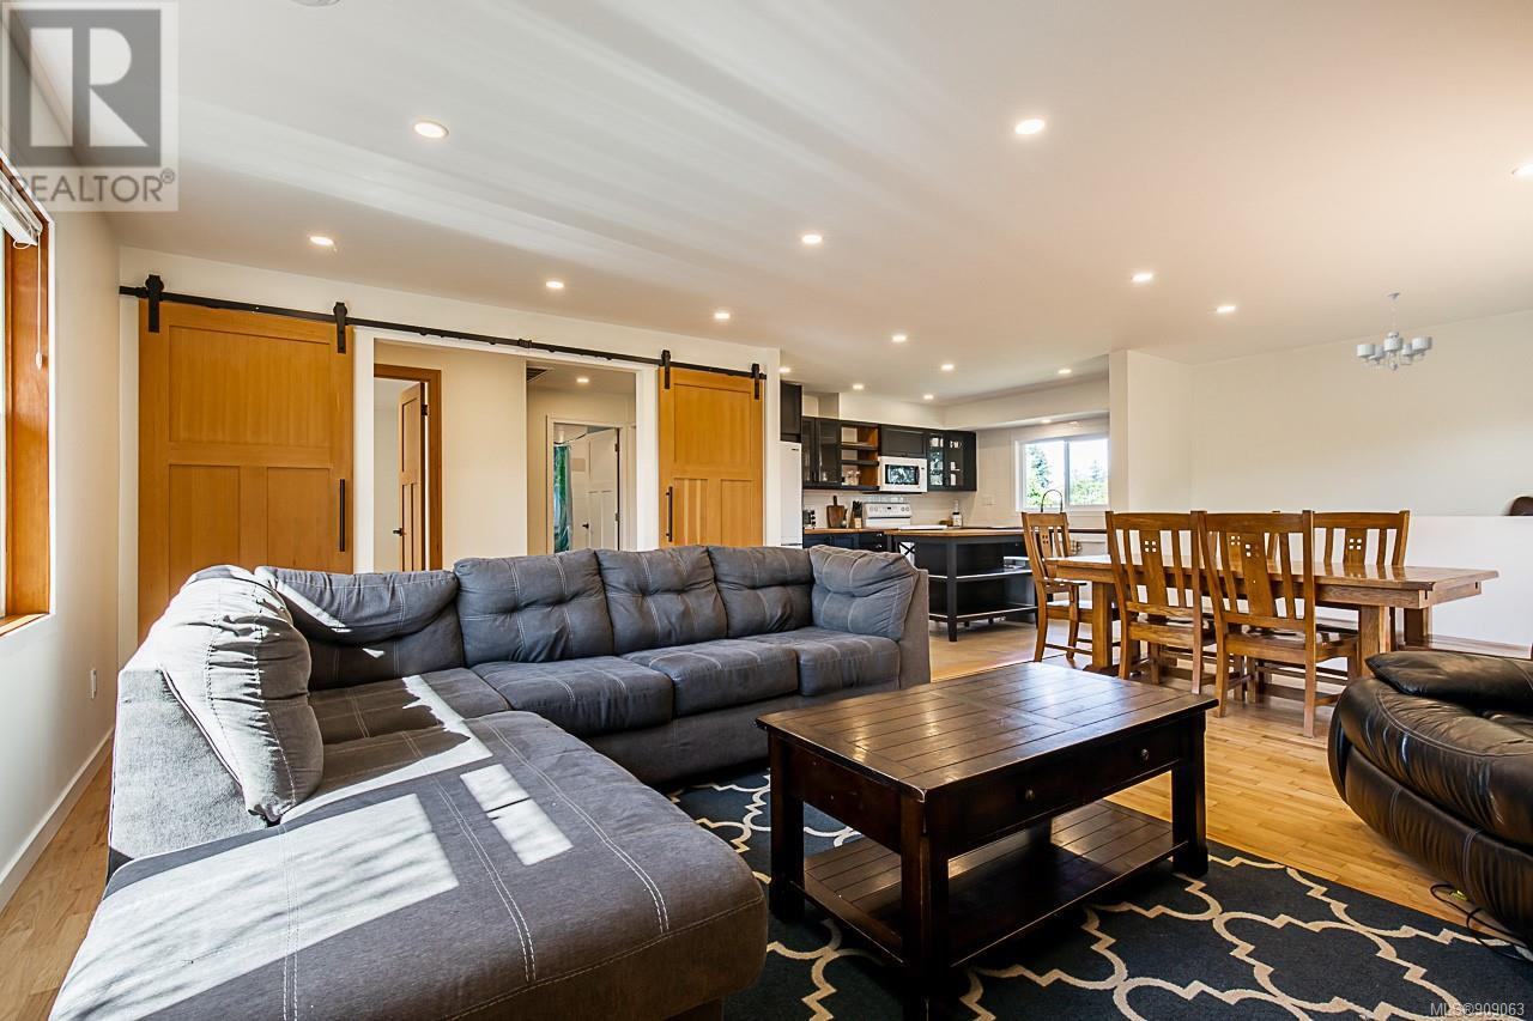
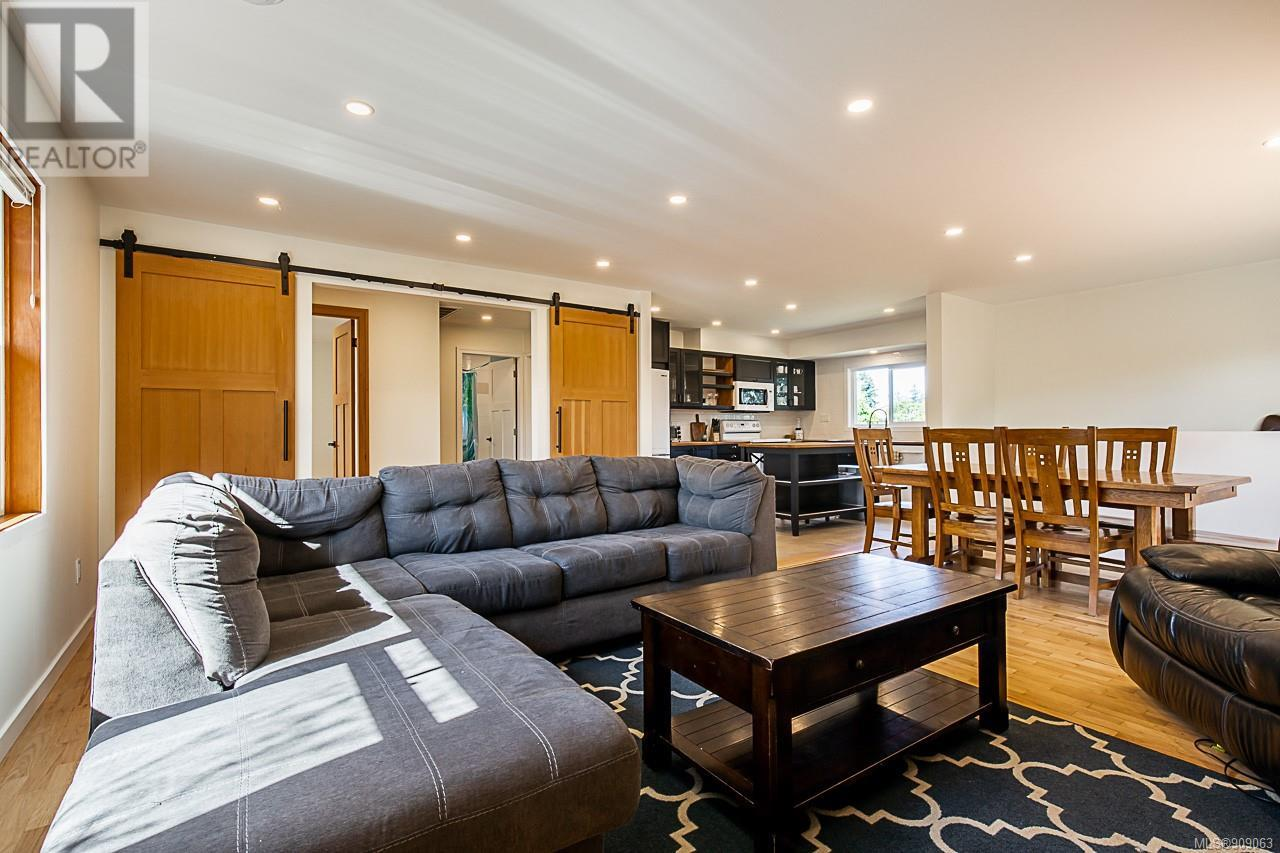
- chandelier [1356,292,1434,372]
